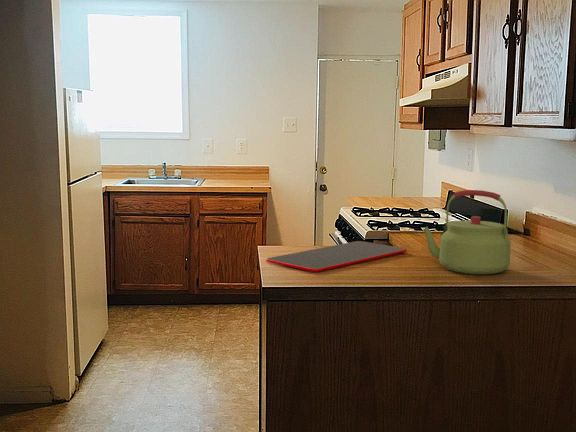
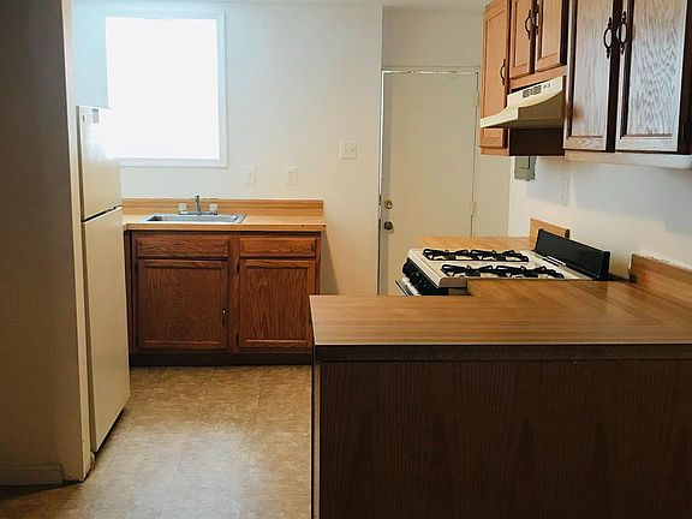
- cutting board [265,240,408,273]
- kettle [422,189,512,275]
